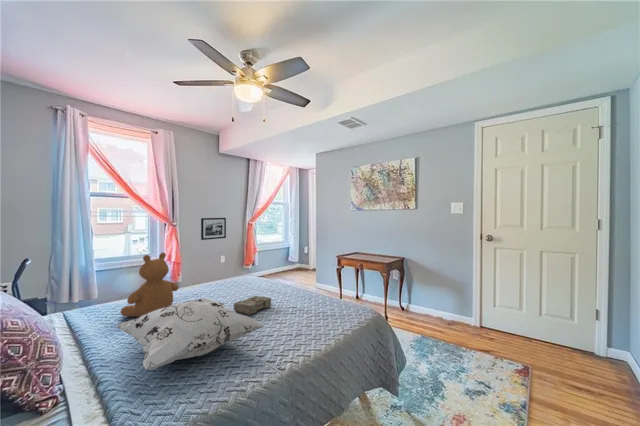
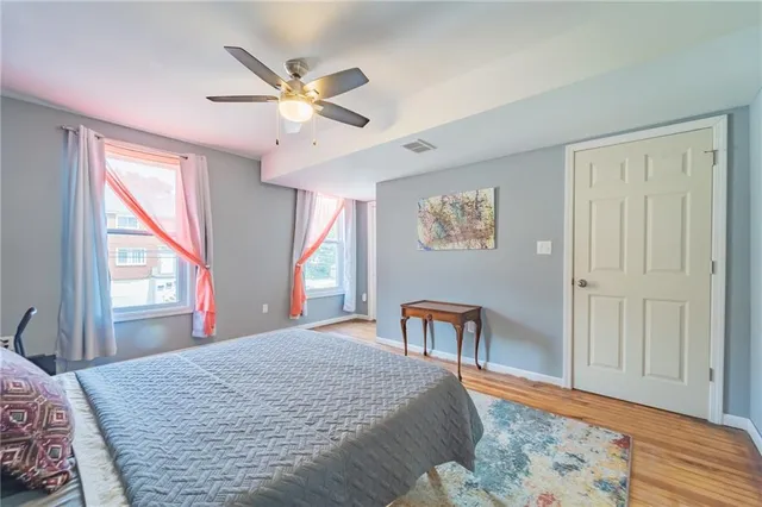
- teddy bear [119,251,179,318]
- picture frame [200,217,227,241]
- diary [233,295,272,316]
- decorative pillow [115,297,266,371]
